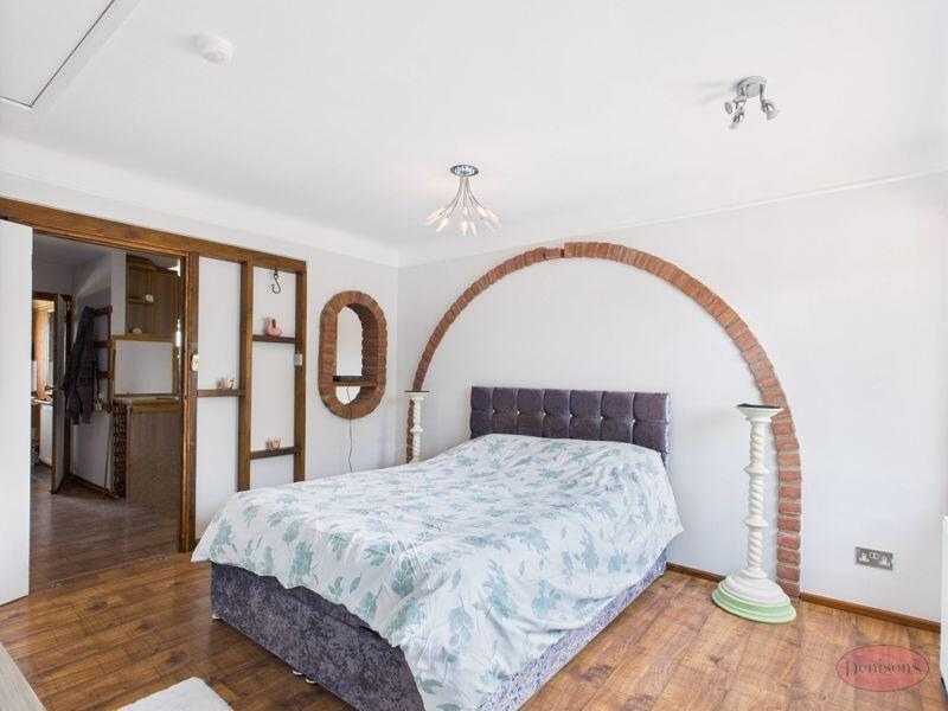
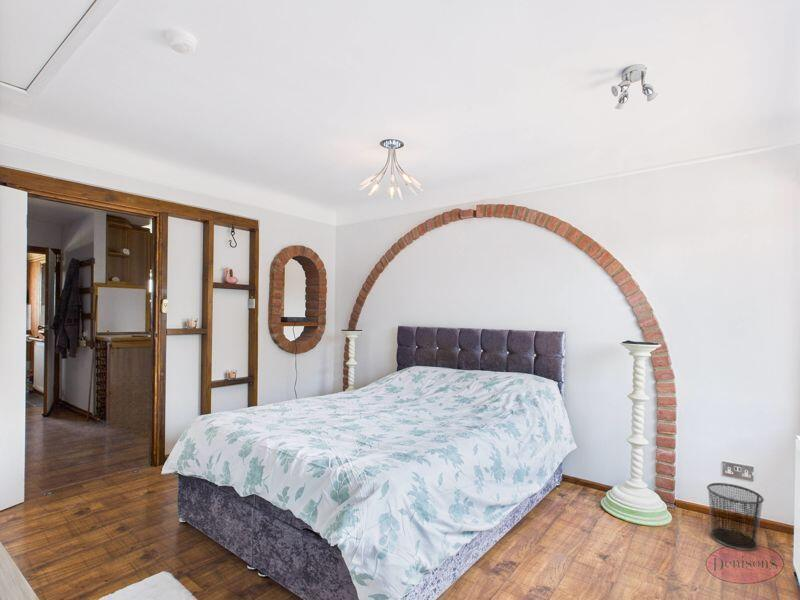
+ waste bin [706,482,765,552]
